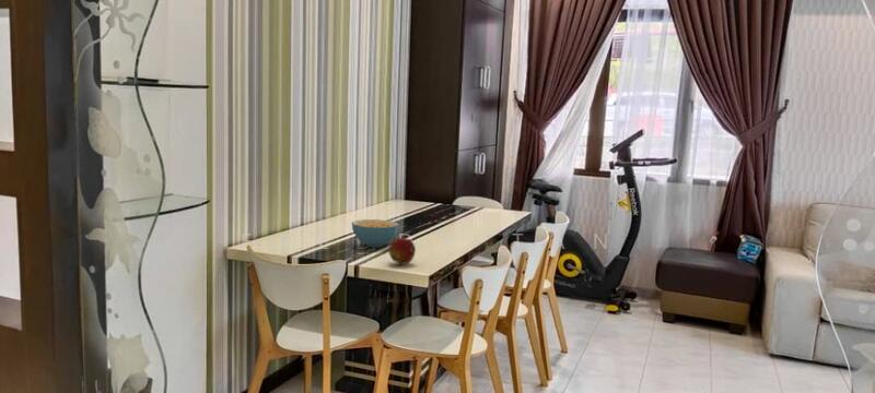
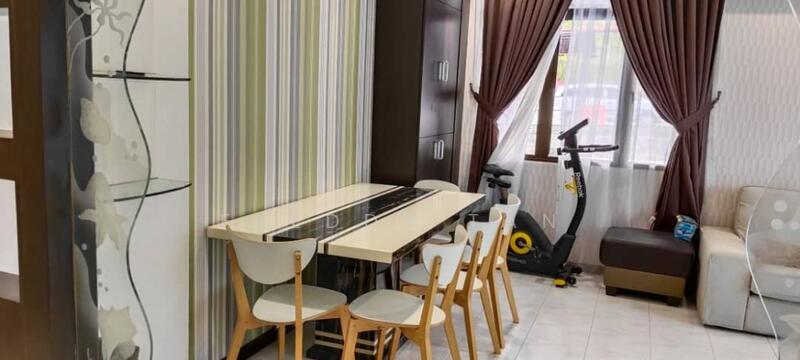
- fruit [386,237,417,265]
- cereal bowl [351,218,400,248]
